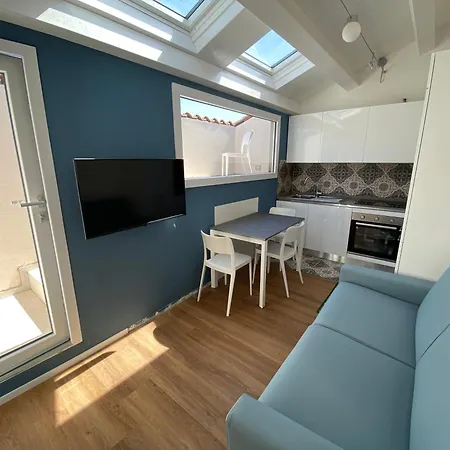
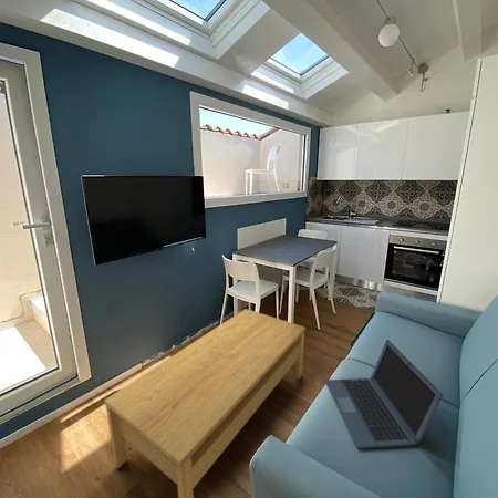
+ coffee table [103,308,307,498]
+ laptop [324,339,444,450]
